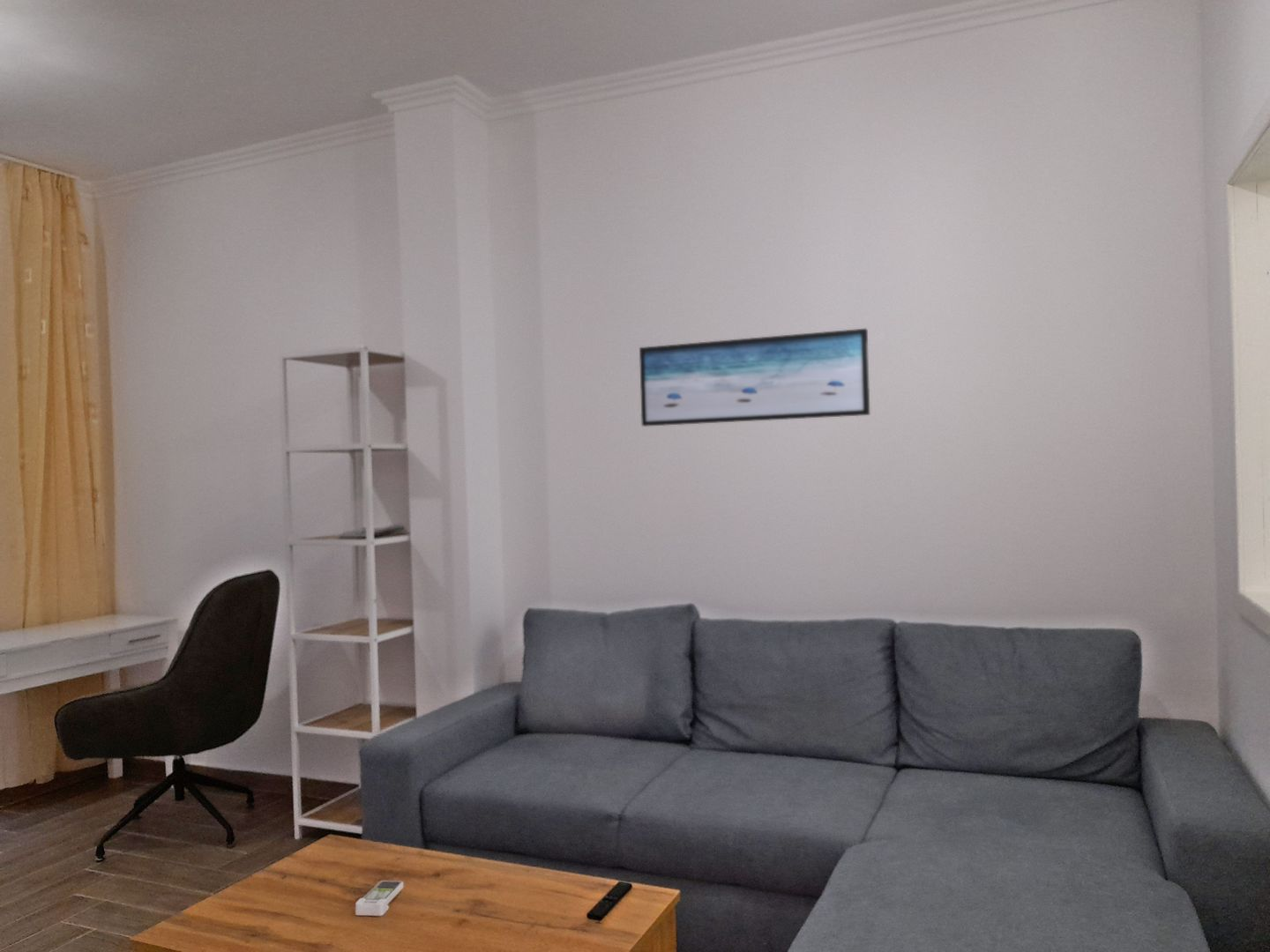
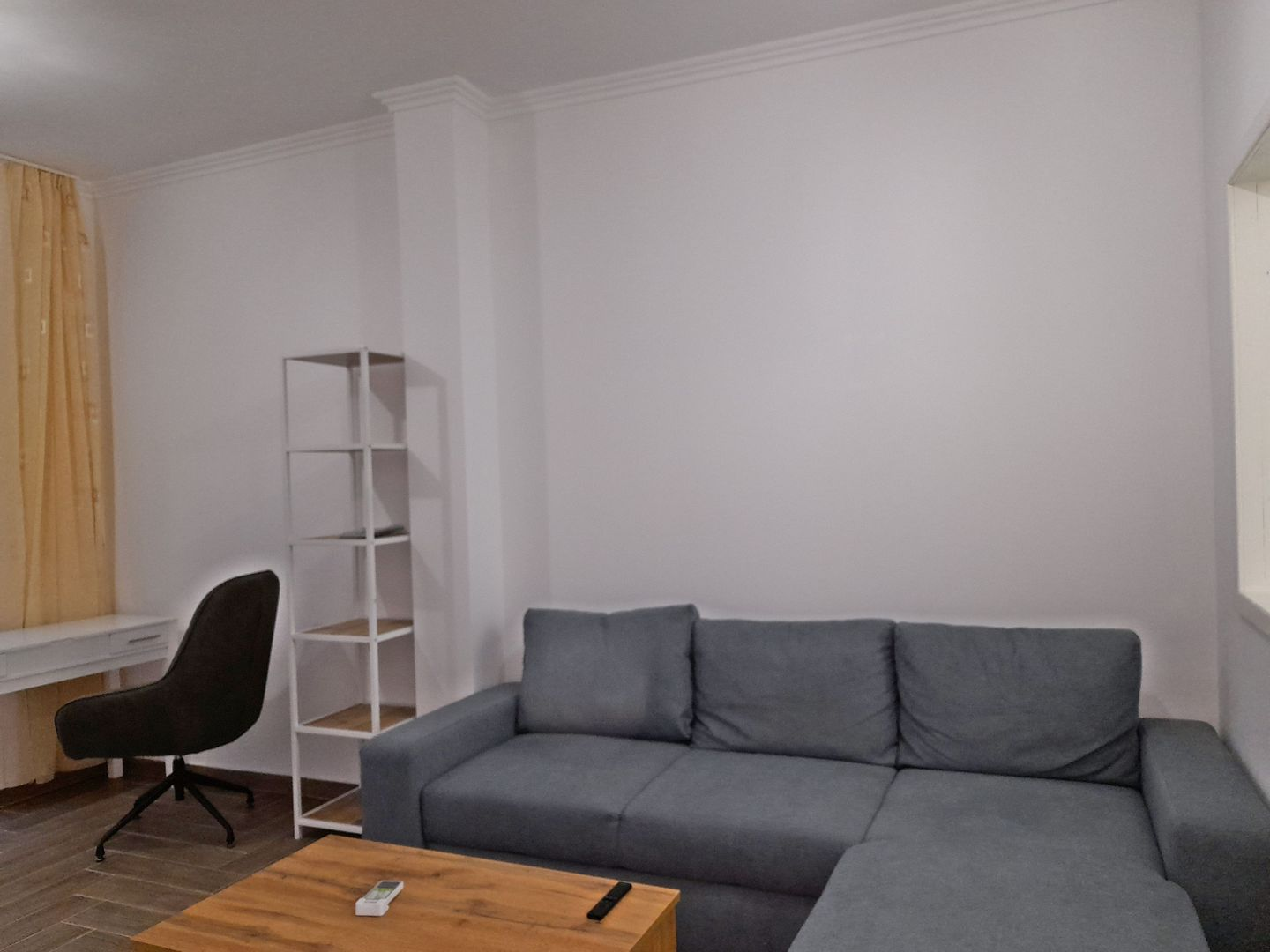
- wall art [639,328,870,428]
